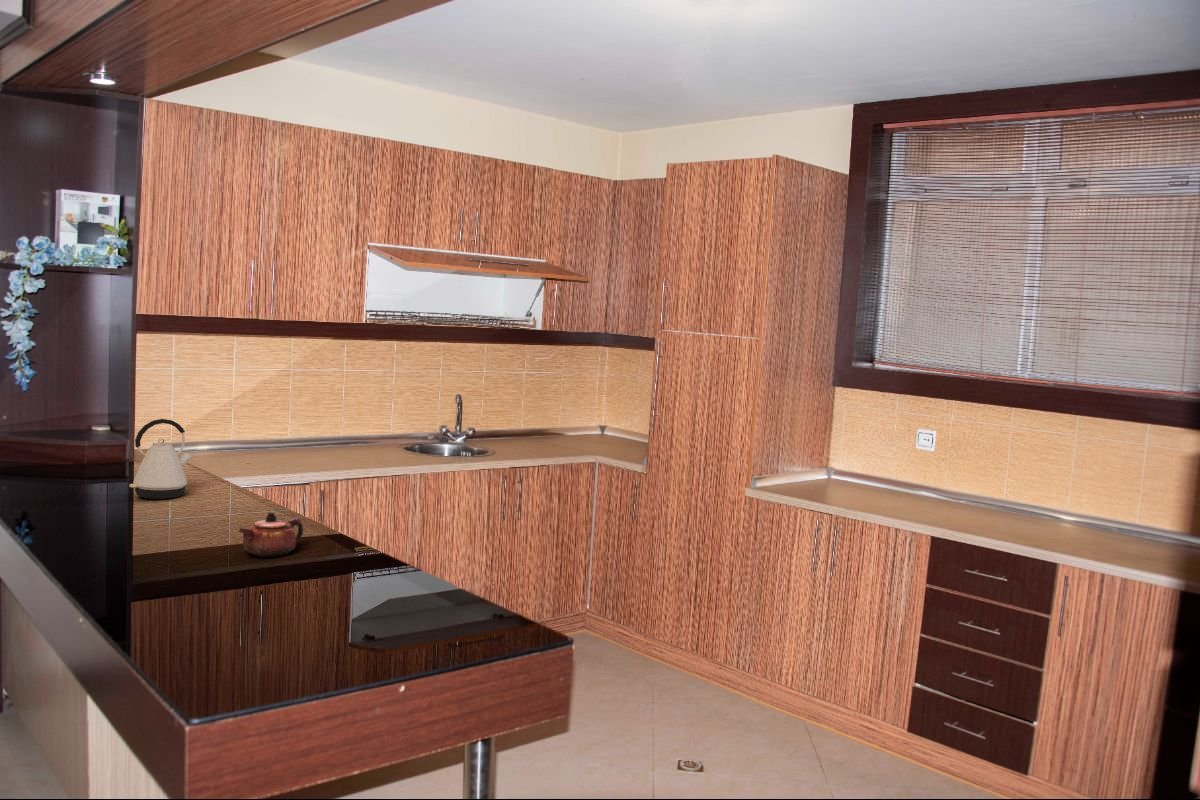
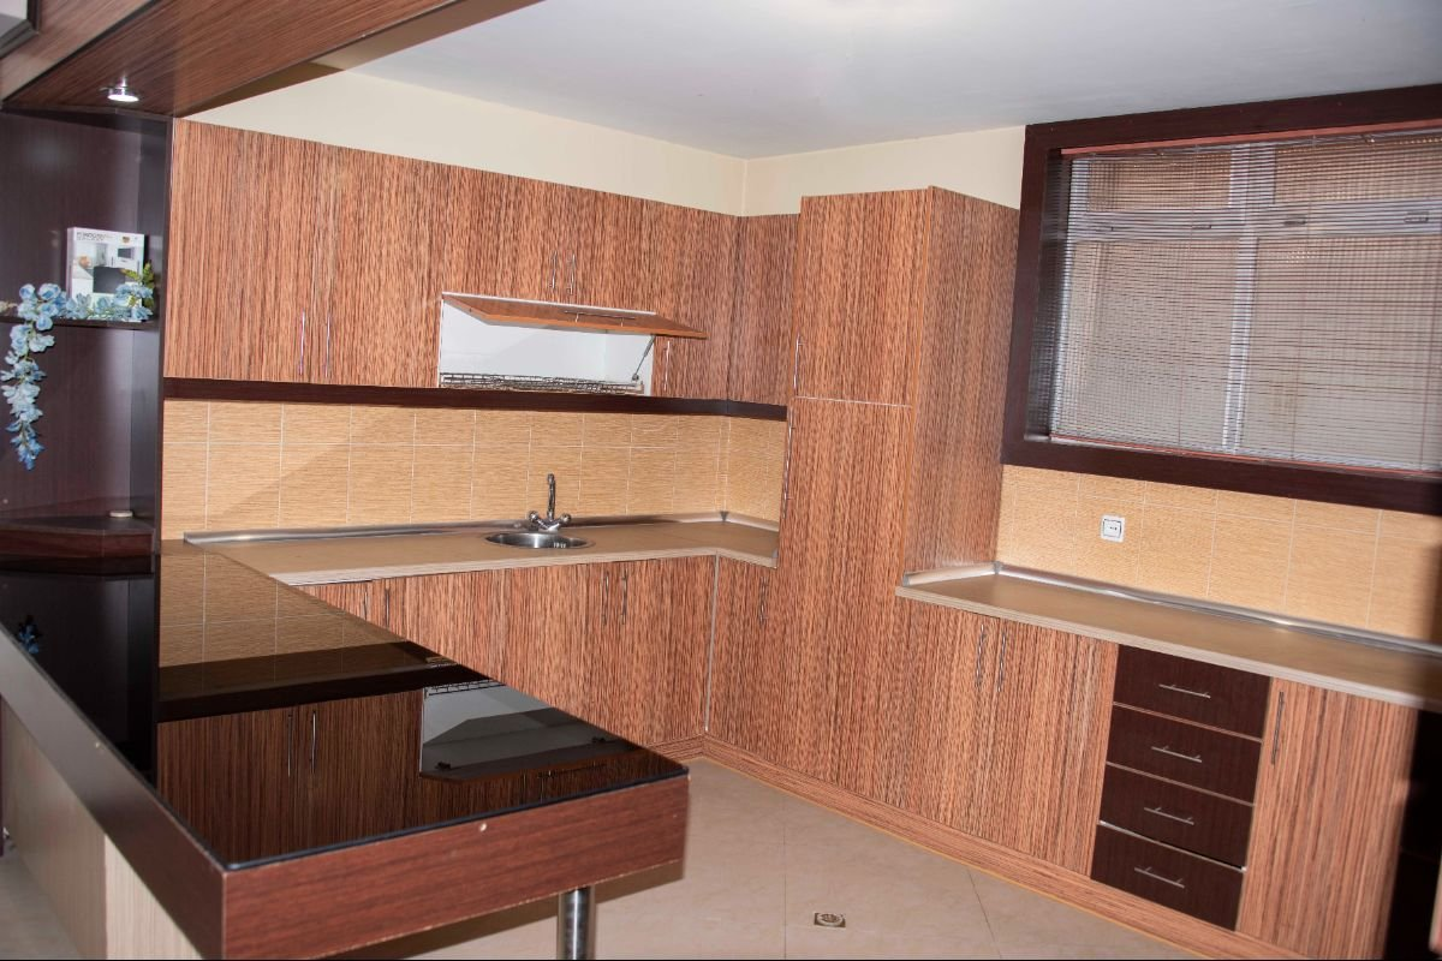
- teapot [238,511,305,558]
- kettle [128,418,194,500]
